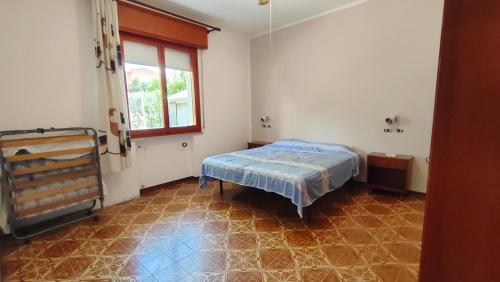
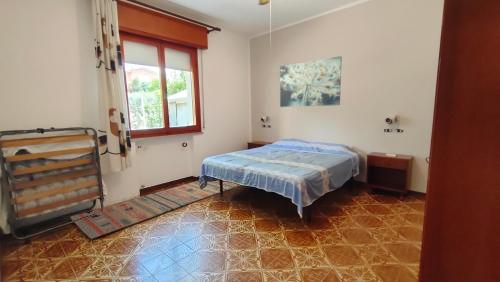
+ rug [69,180,240,240]
+ wall art [279,55,343,108]
